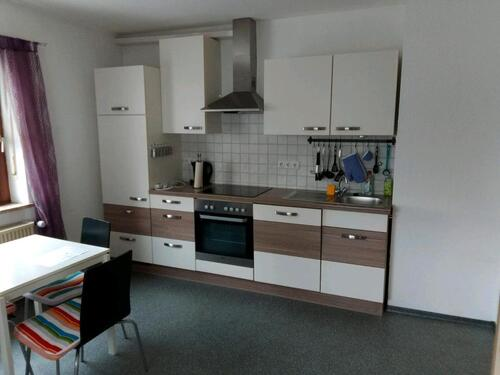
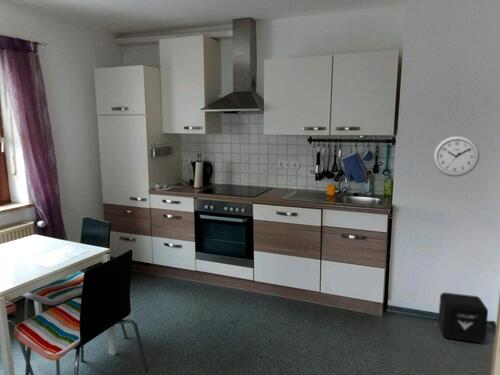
+ air purifier [437,292,489,344]
+ wall clock [432,135,480,178]
